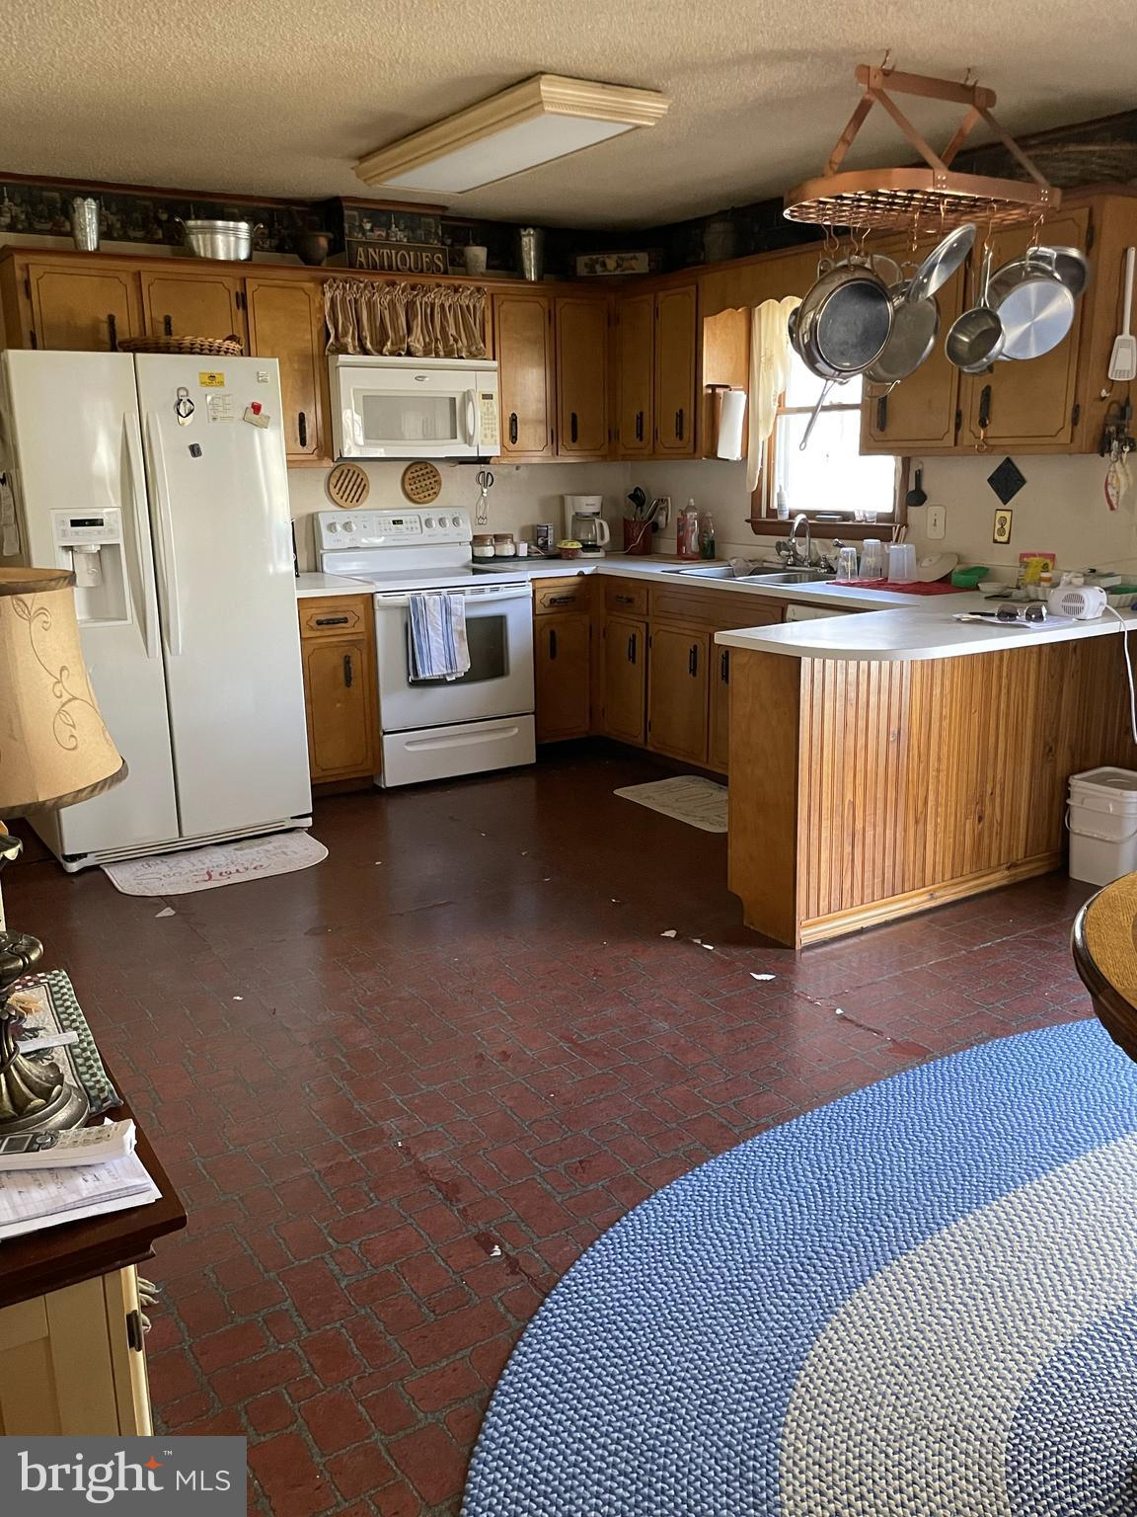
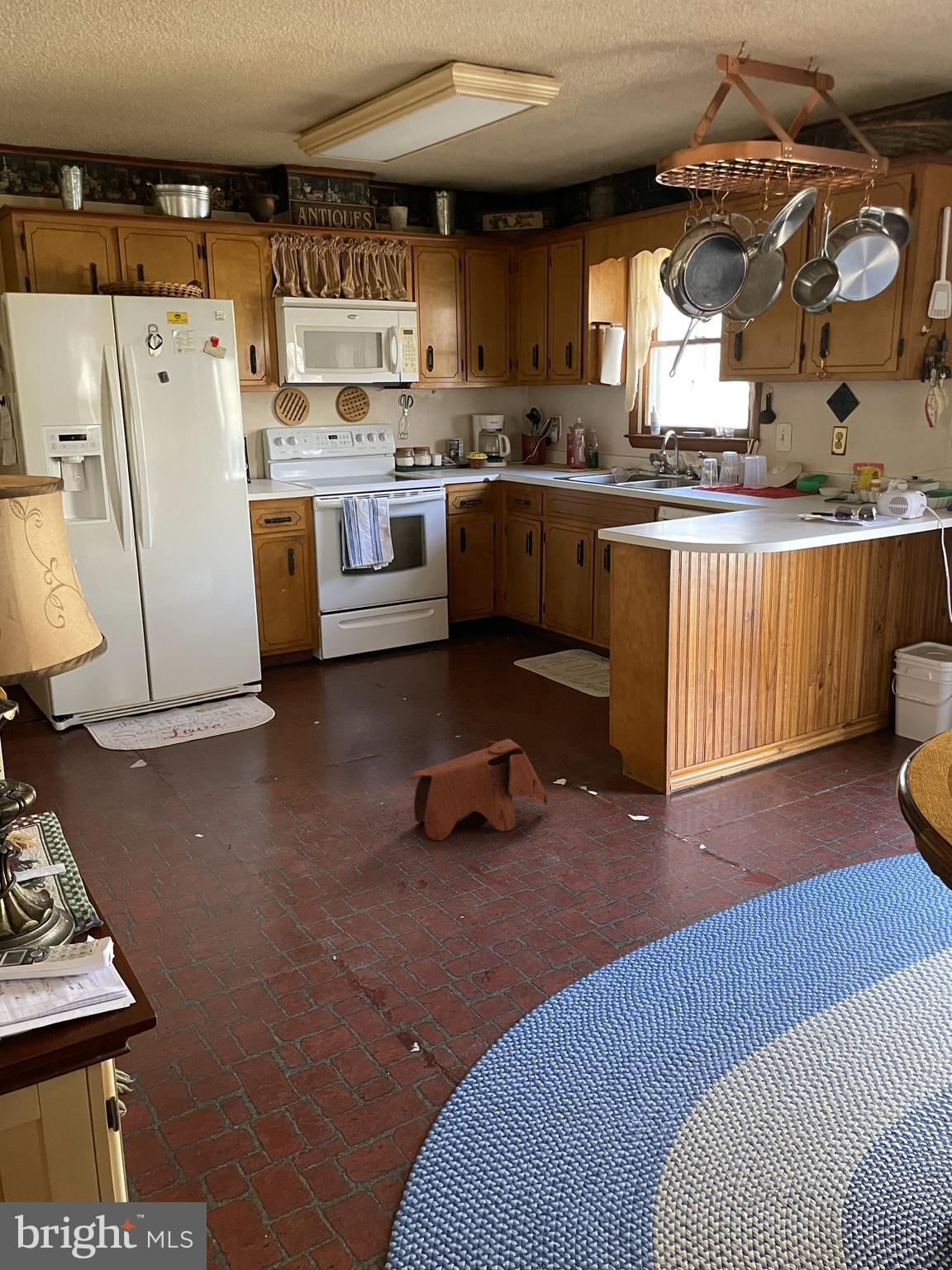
+ toy elephant [409,738,549,841]
